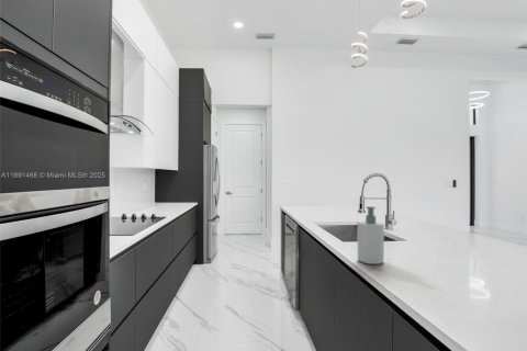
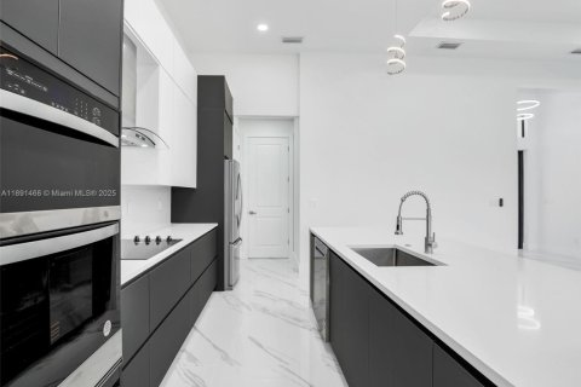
- soap bottle [357,205,385,265]
